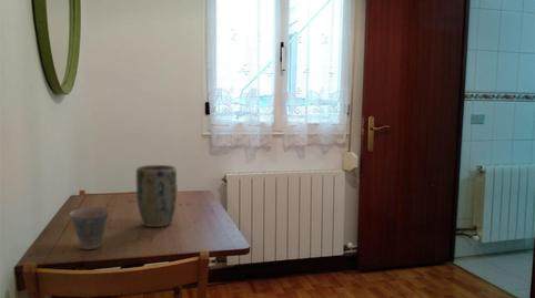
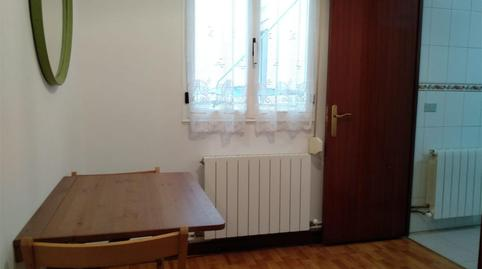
- plant pot [135,164,178,228]
- cup [69,206,110,250]
